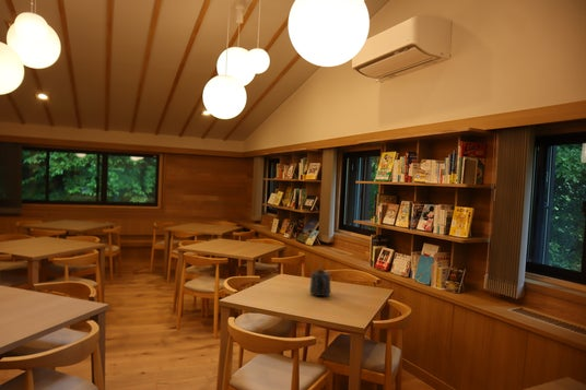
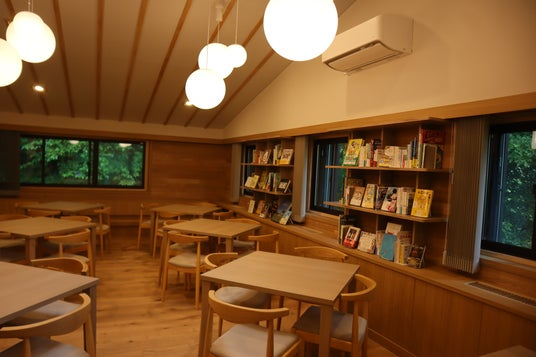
- mug [308,269,332,297]
